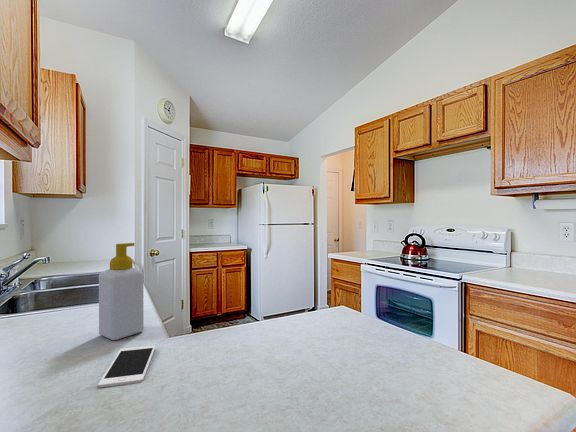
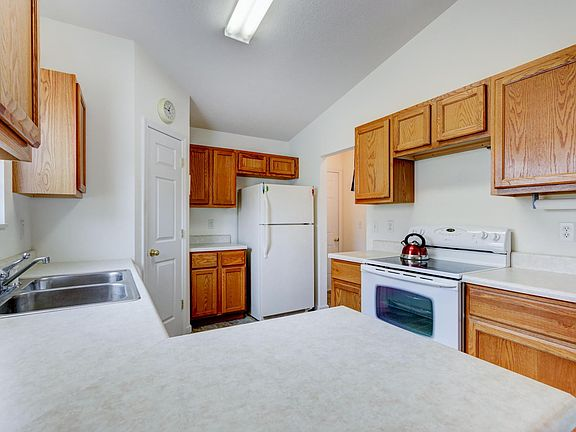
- soap bottle [98,242,144,341]
- cell phone [97,345,157,388]
